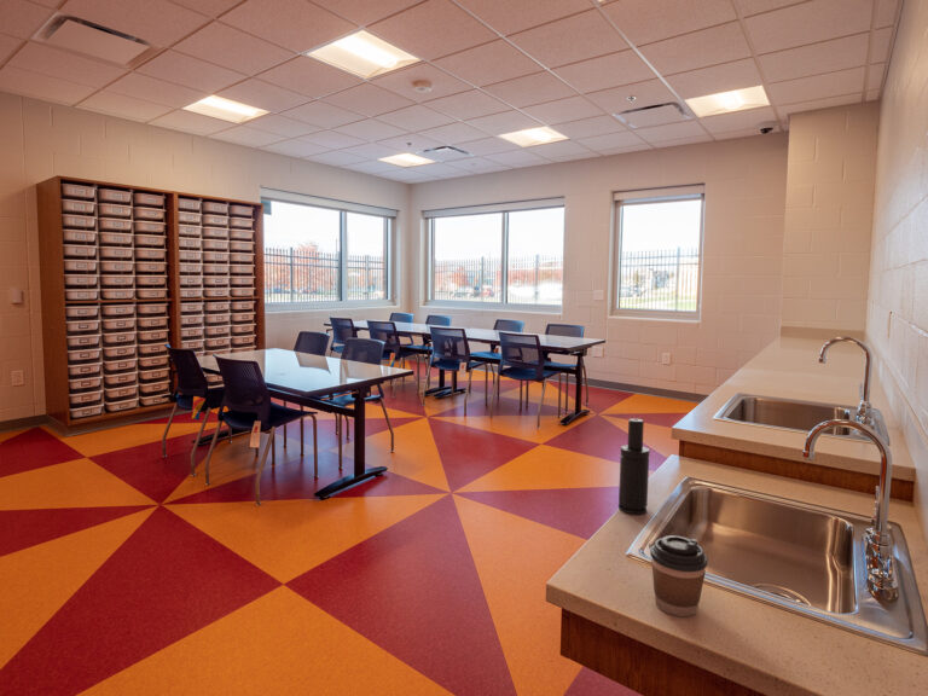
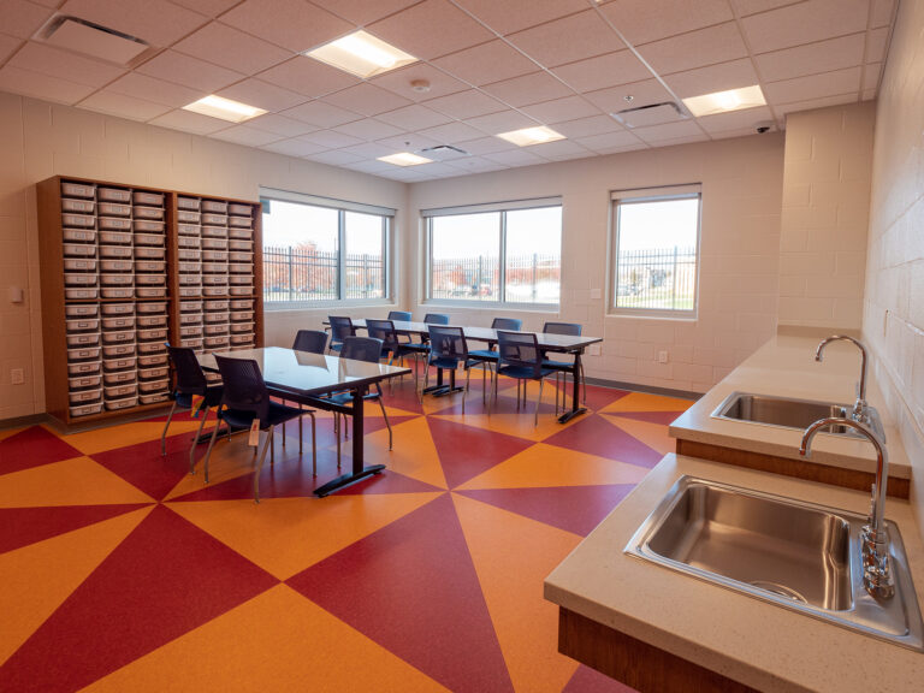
- coffee cup [649,534,709,617]
- soap dispenser [617,418,651,515]
